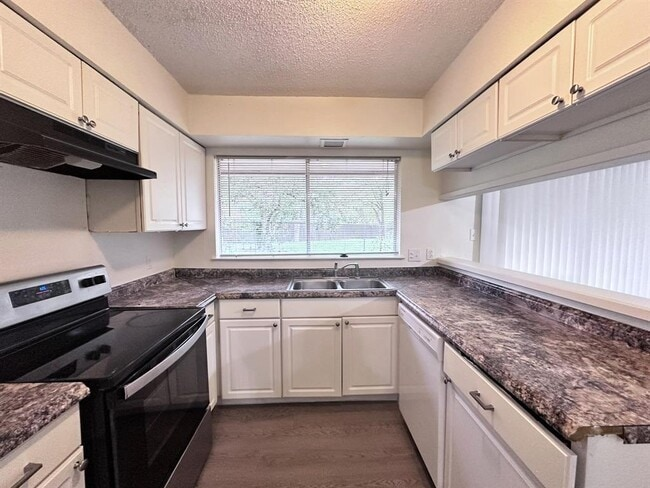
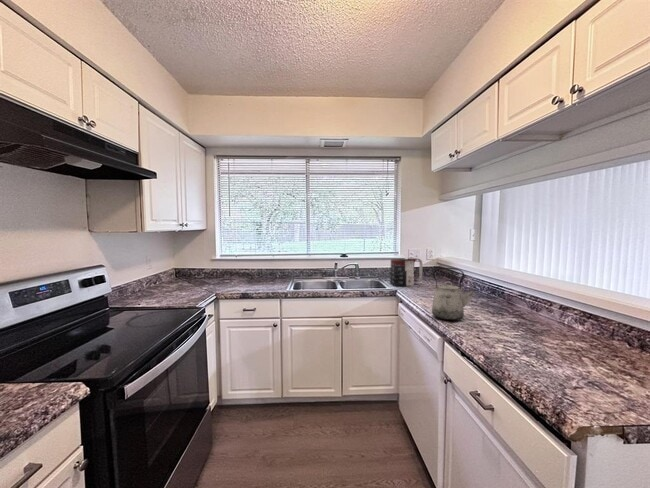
+ kettle [431,267,477,321]
+ mug [389,257,423,287]
